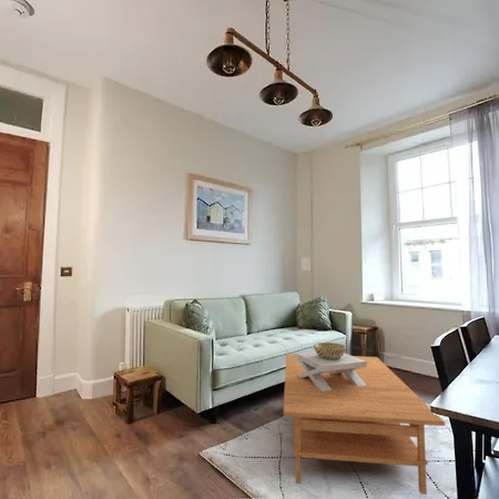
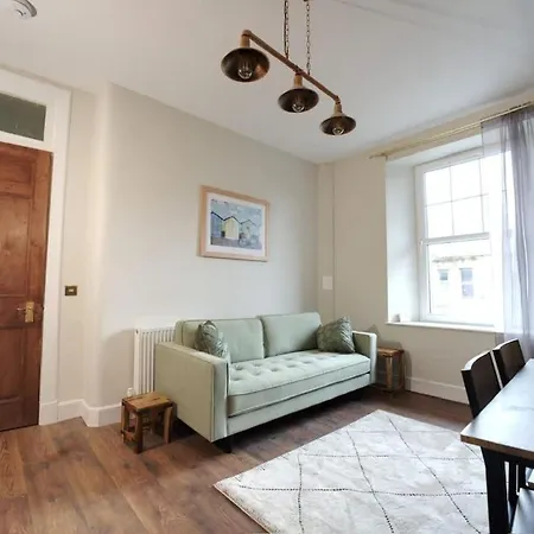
- decorative bowl [296,342,367,391]
- coffee table [283,353,446,496]
